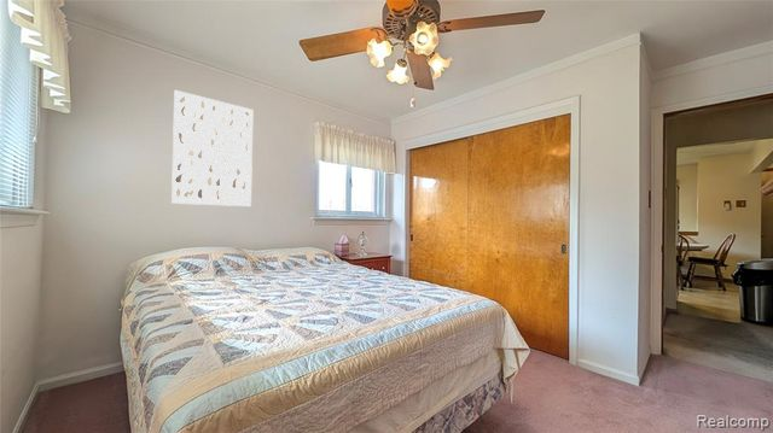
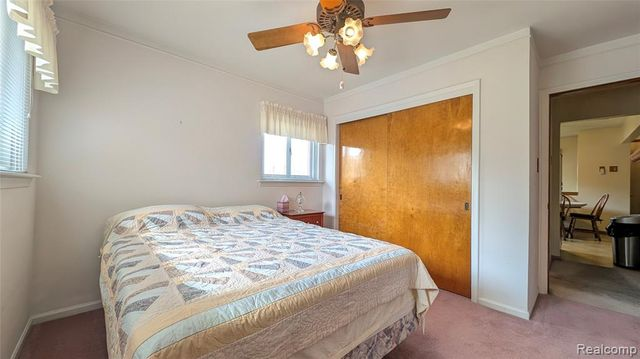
- wall art [170,89,255,207]
